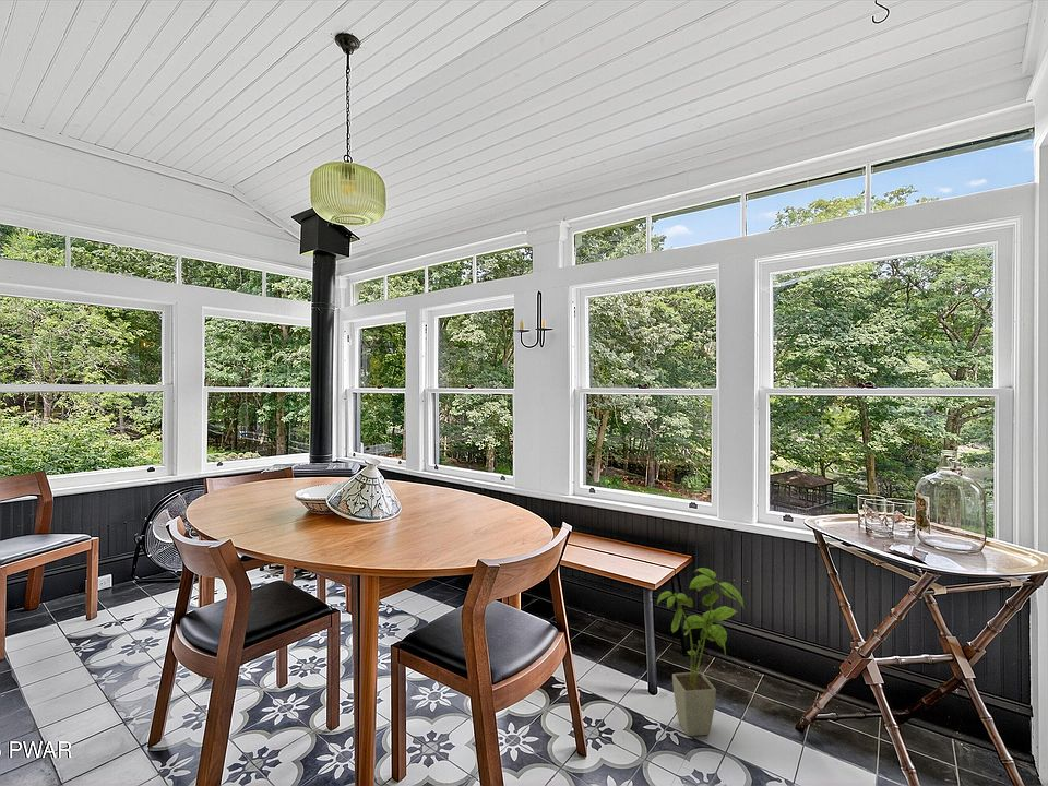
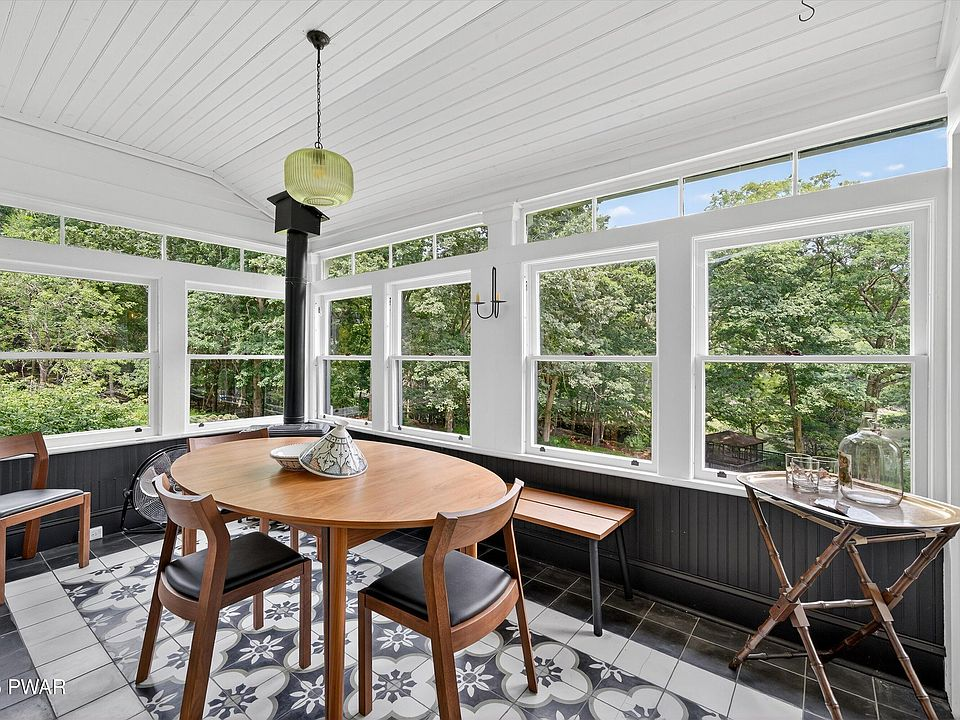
- house plant [656,567,746,737]
